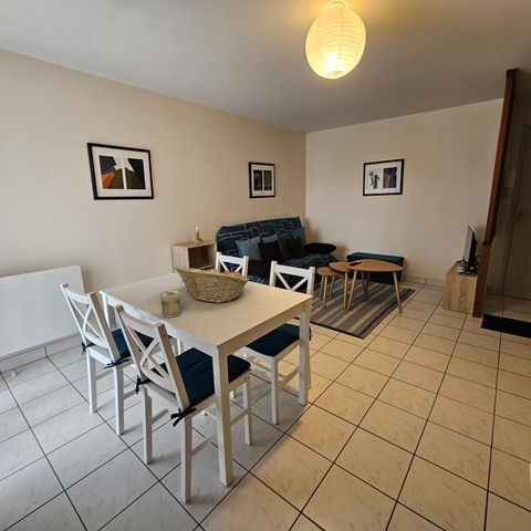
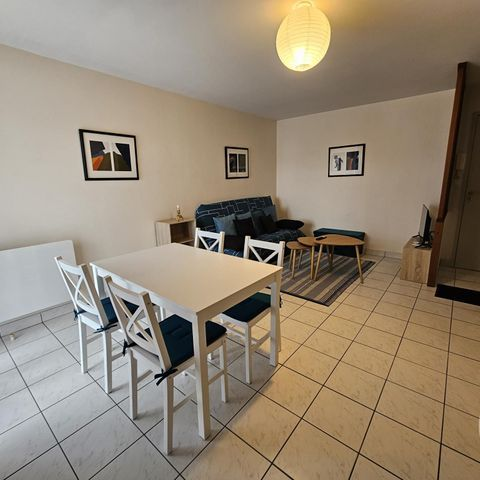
- jar [159,290,181,319]
- fruit basket [173,264,250,304]
